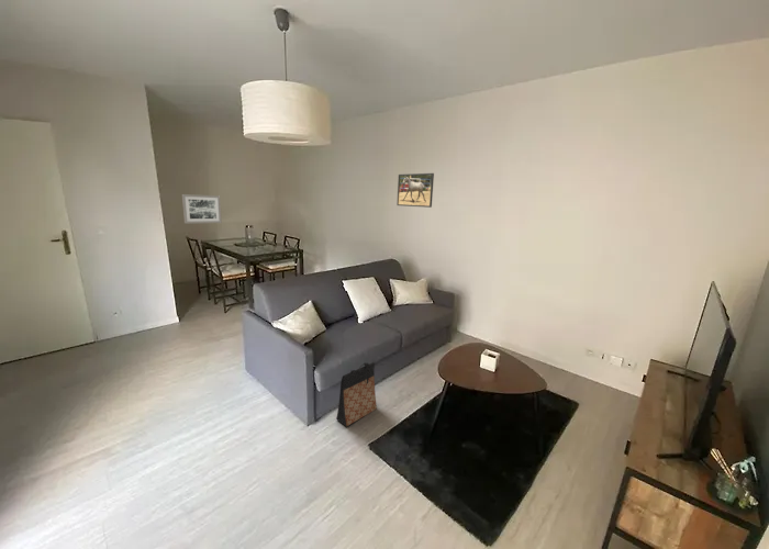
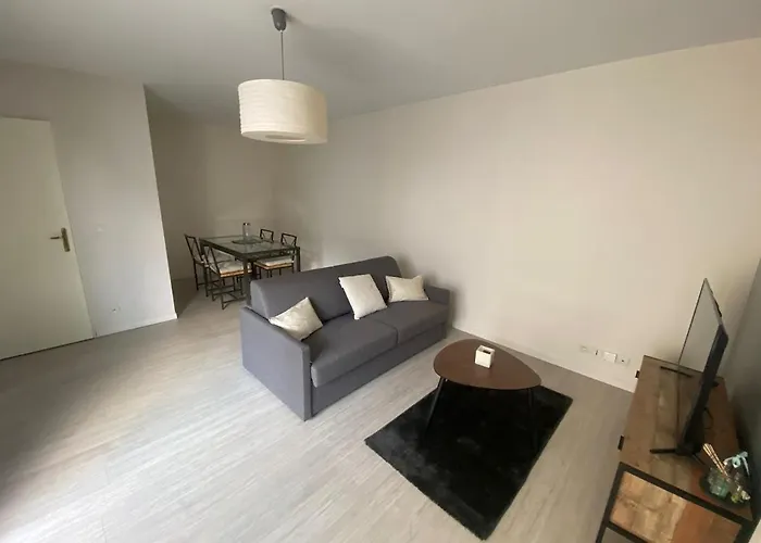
- wall art [181,193,222,224]
- bag [335,361,378,428]
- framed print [397,172,435,209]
